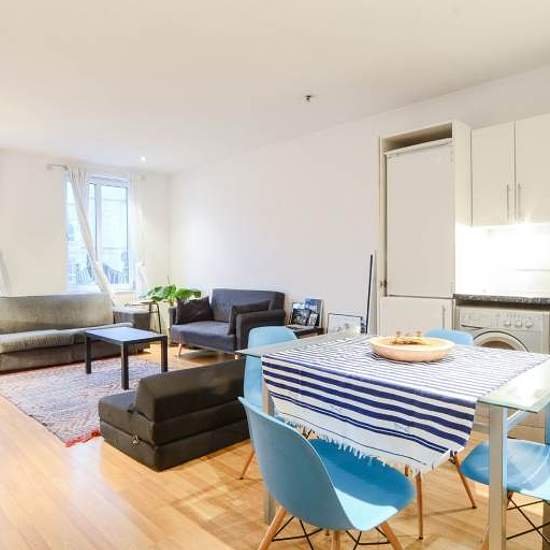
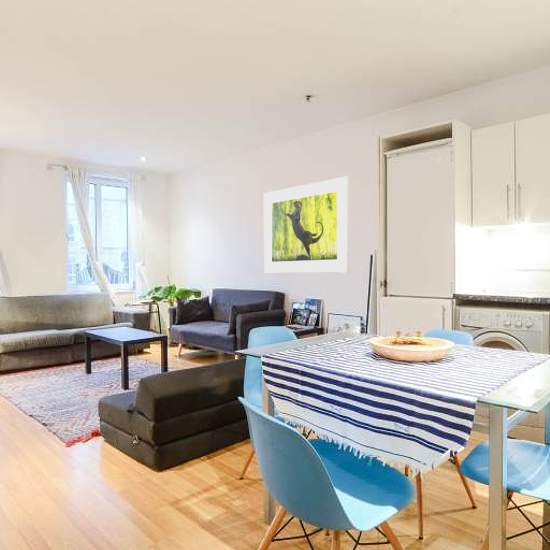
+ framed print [263,175,350,274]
